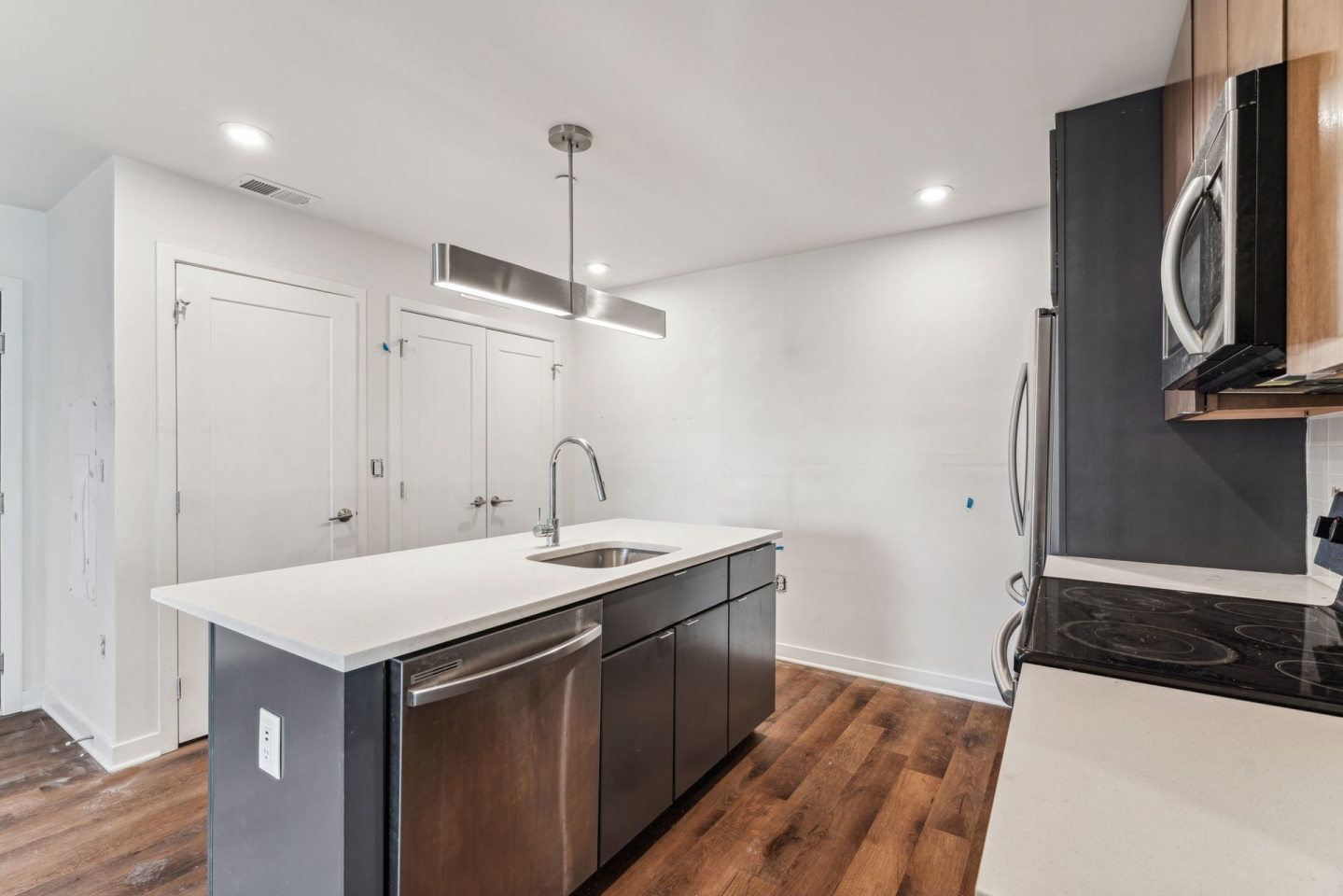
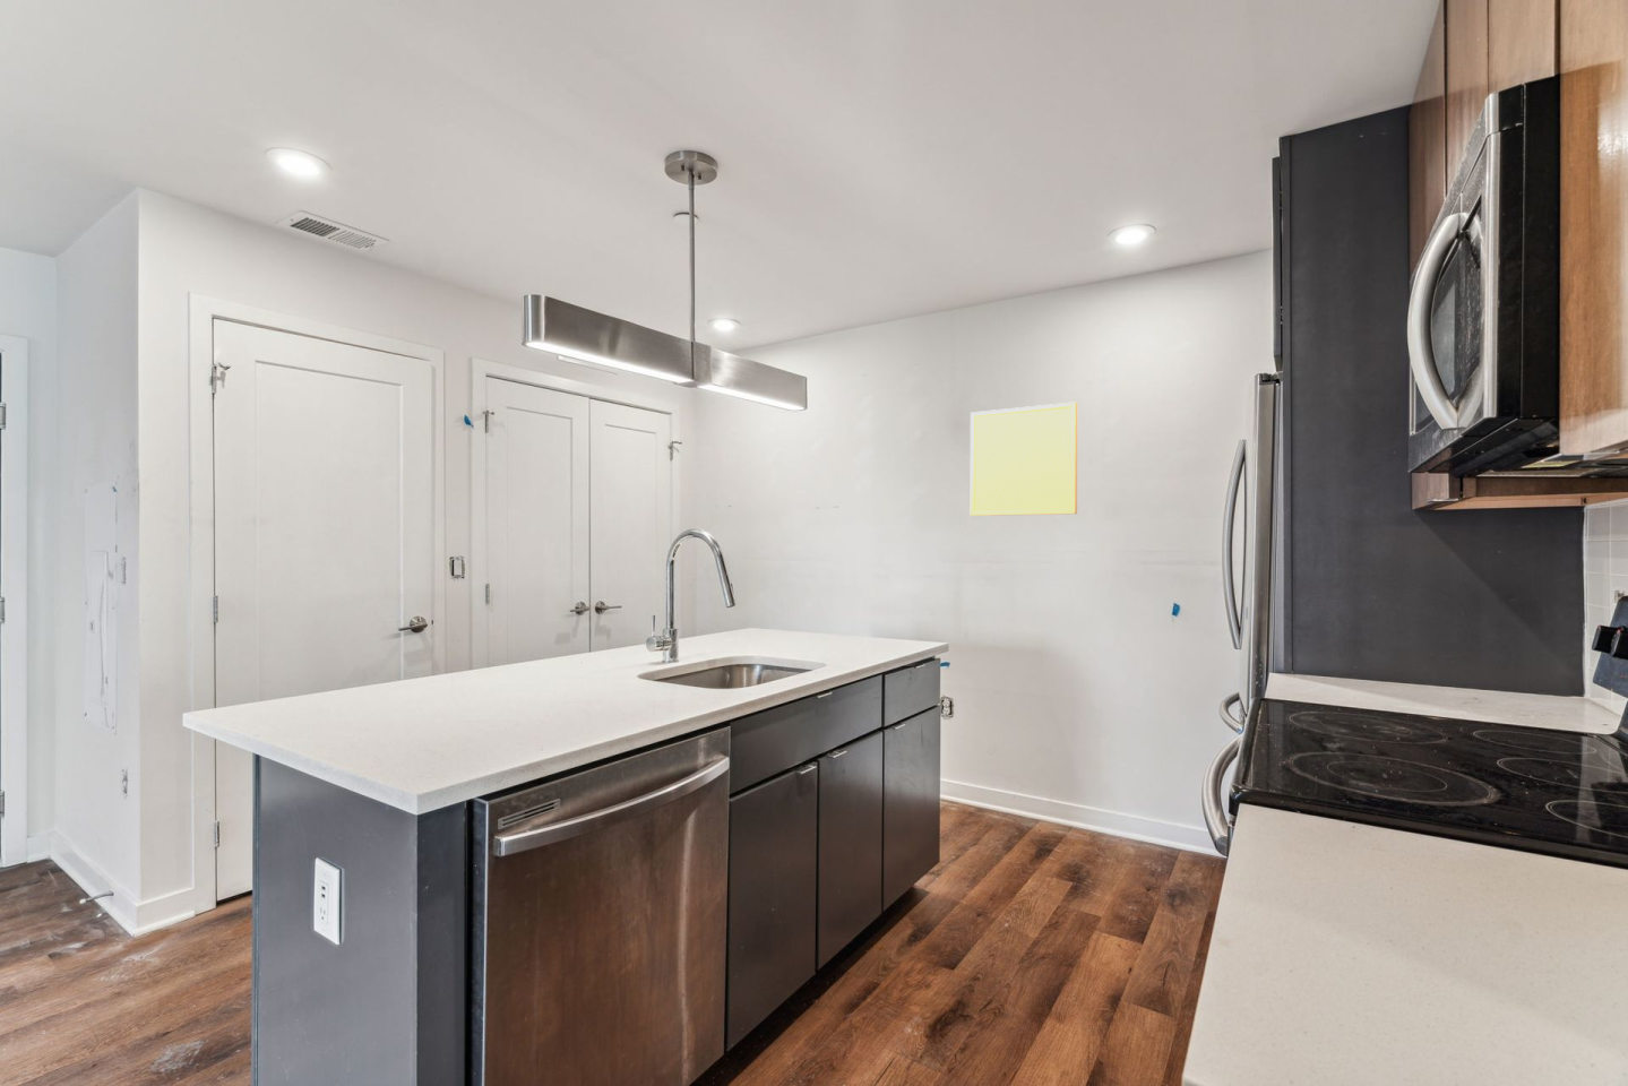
+ wall art [970,400,1078,518]
